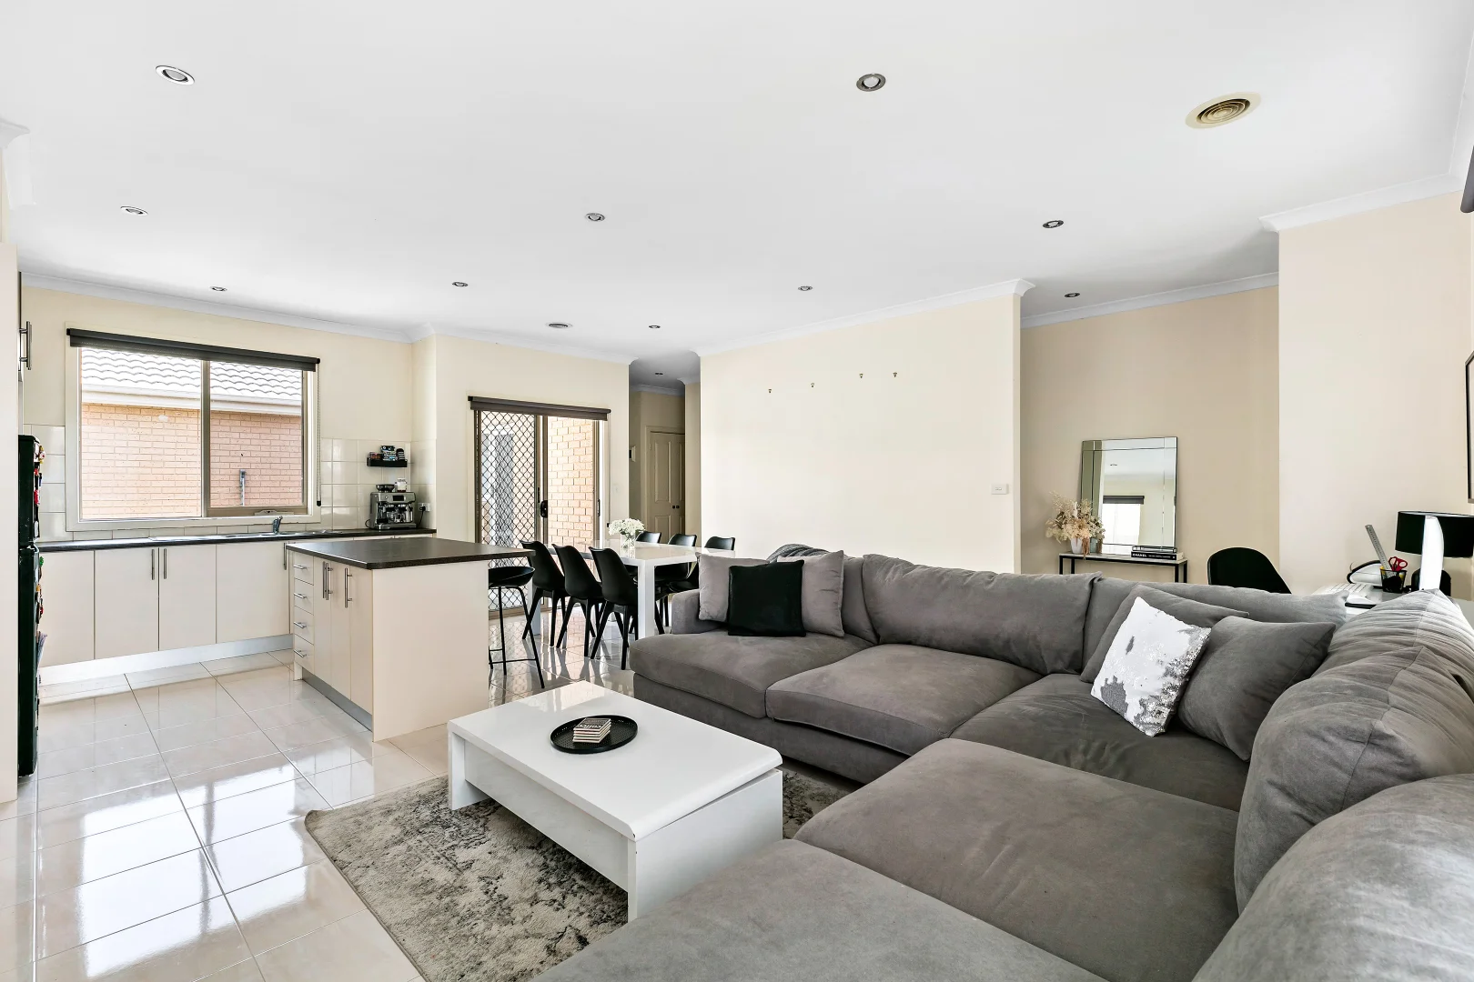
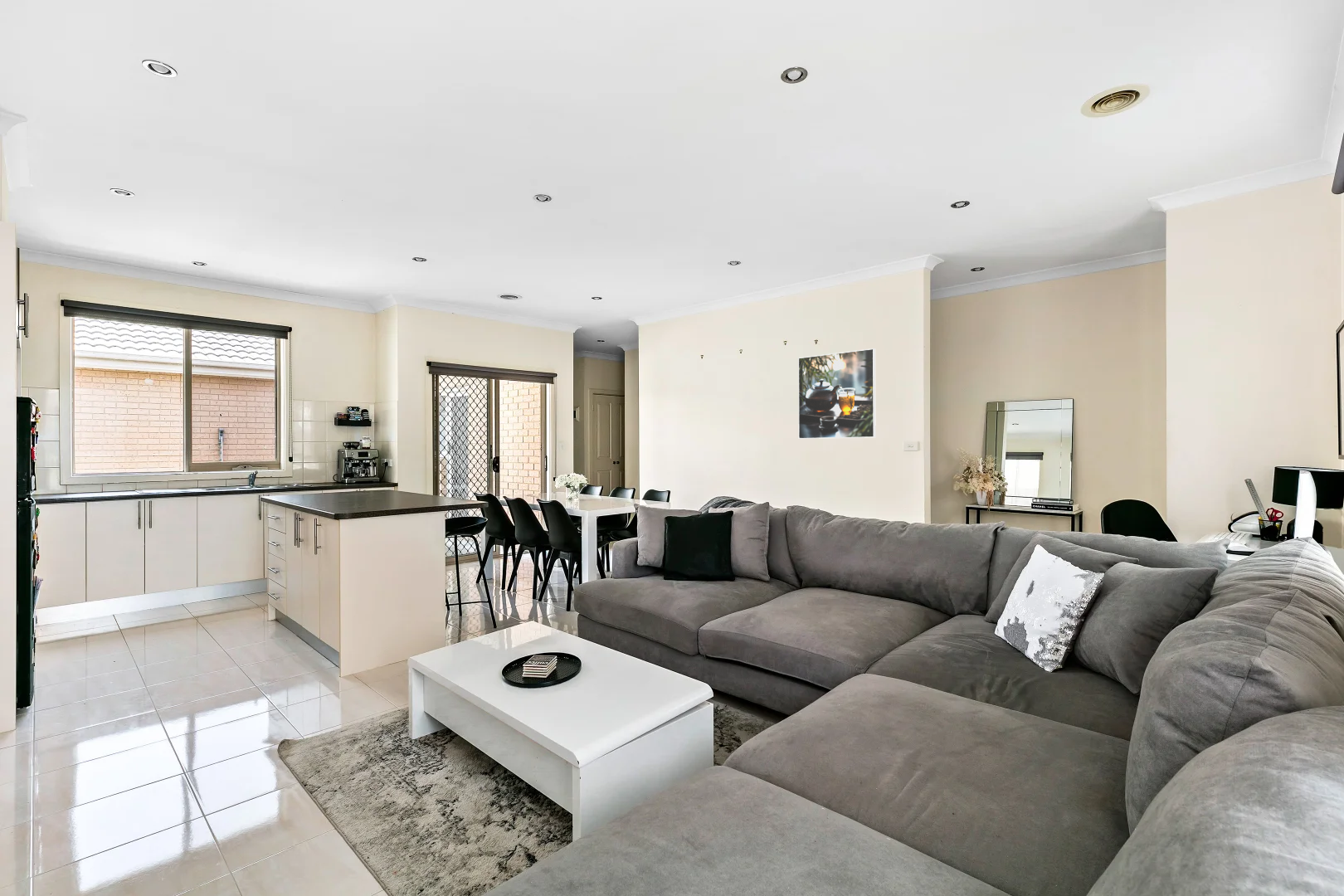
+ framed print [797,348,877,440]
